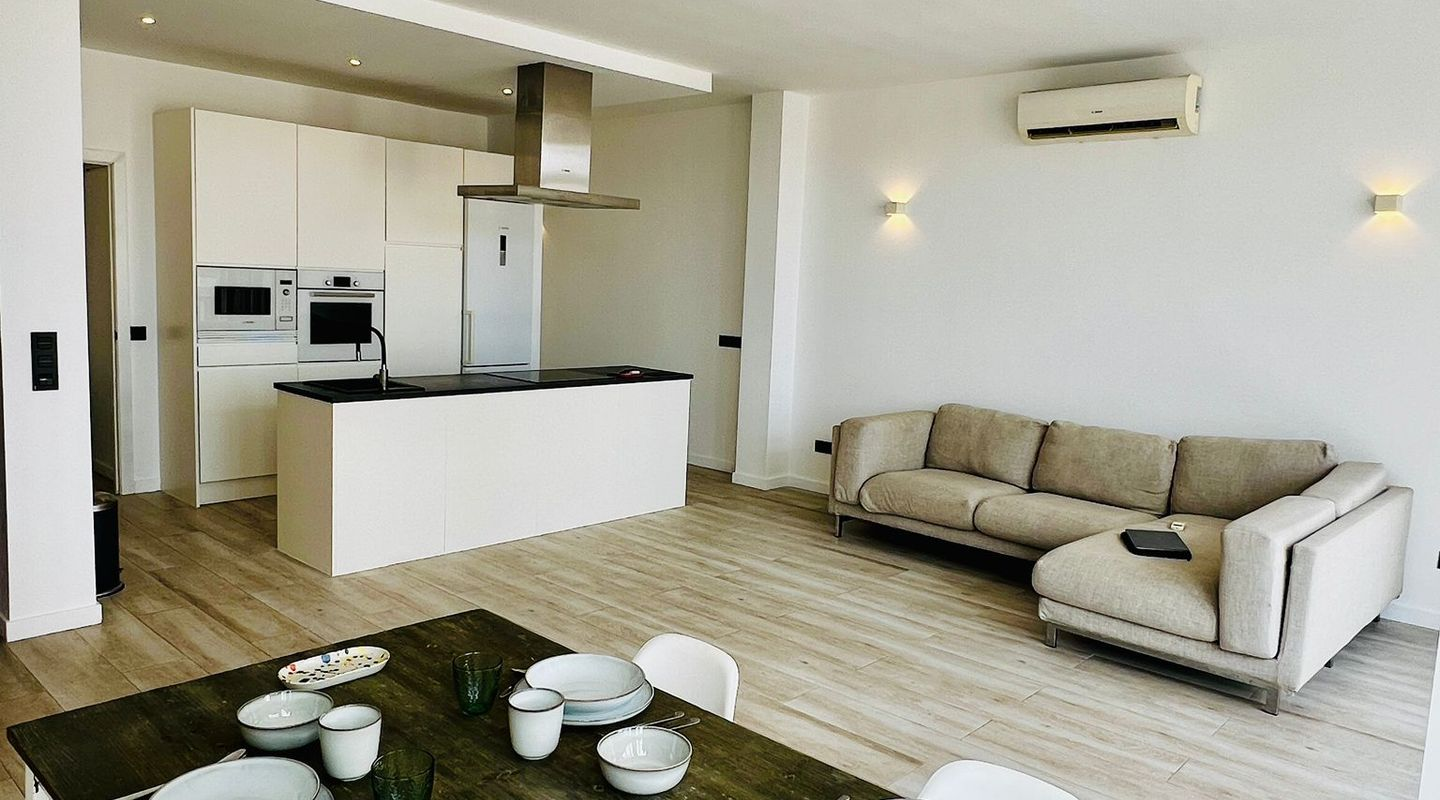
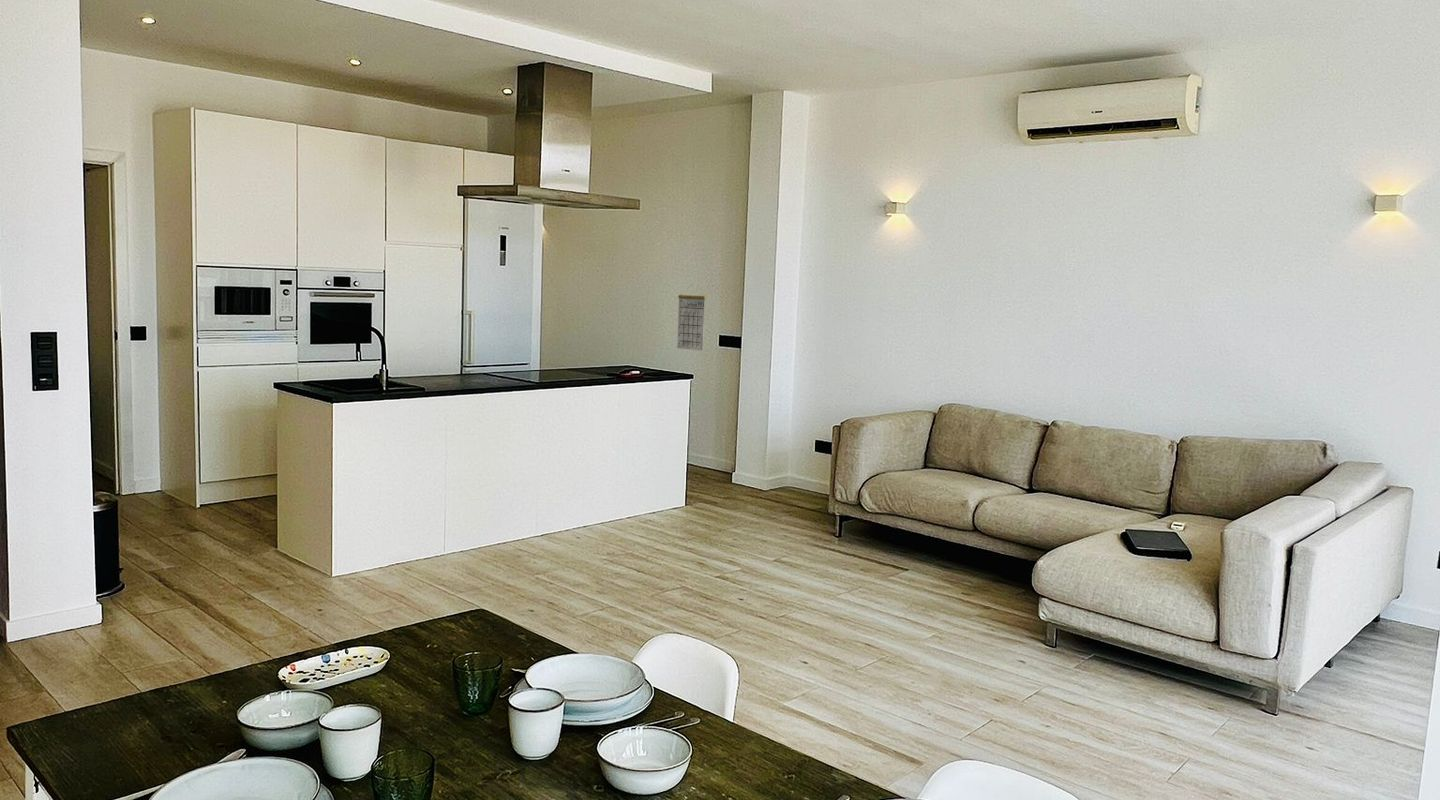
+ calendar [676,284,707,352]
